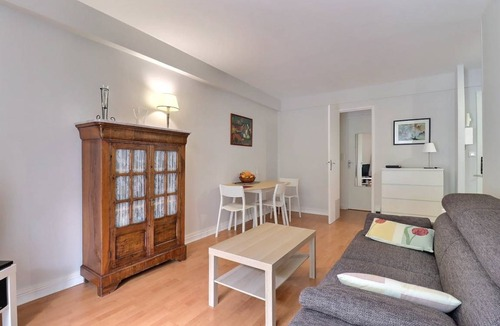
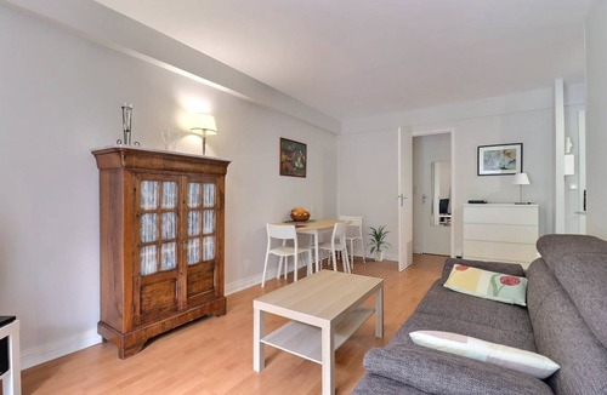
+ indoor plant [365,224,393,263]
